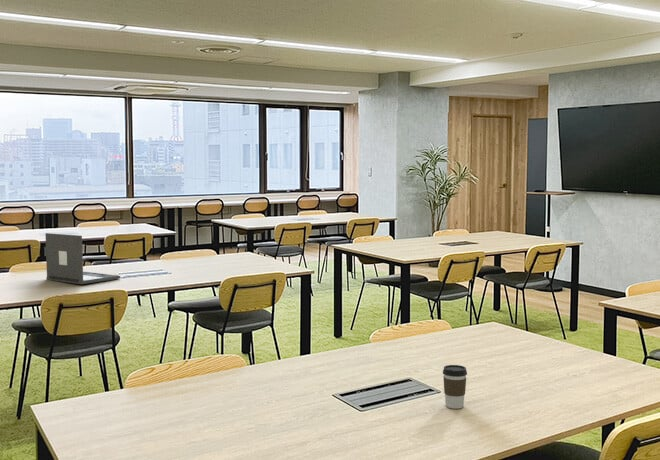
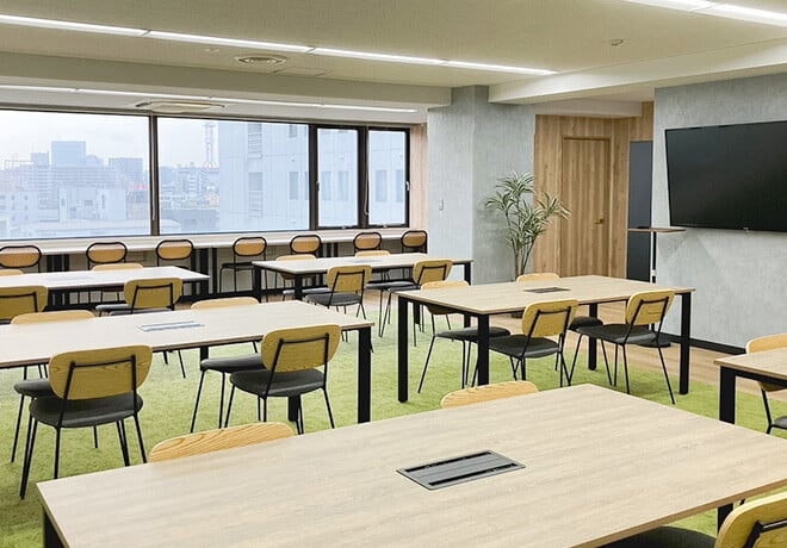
- laptop [44,232,121,285]
- coffee cup [442,364,468,410]
